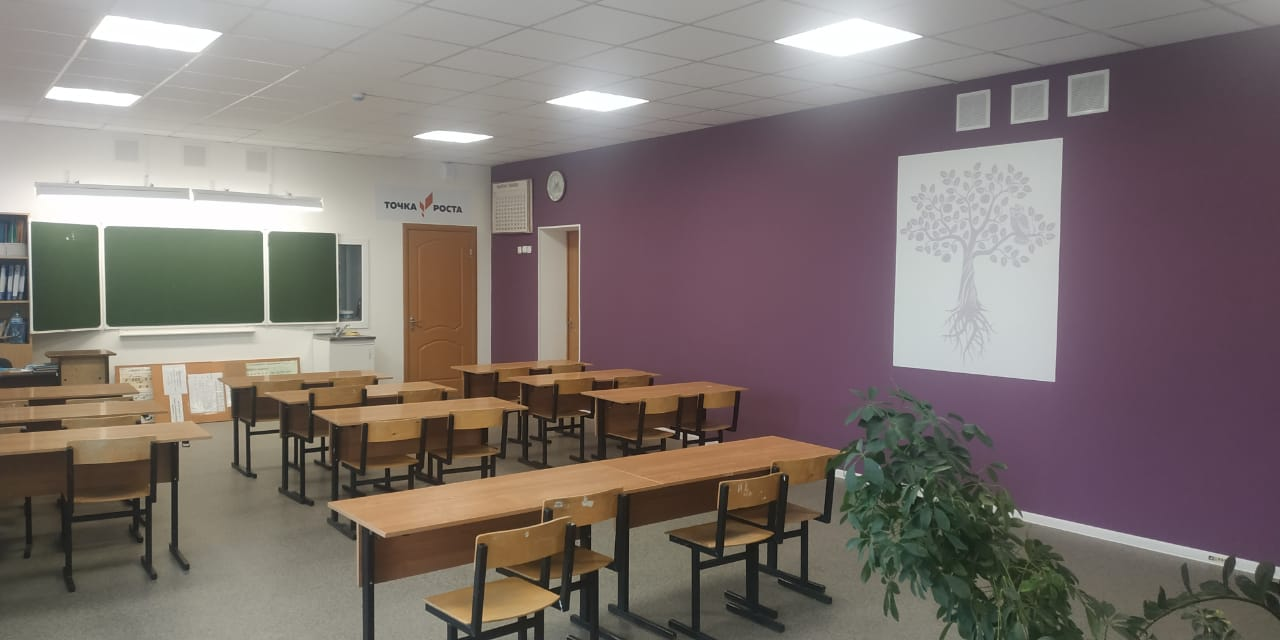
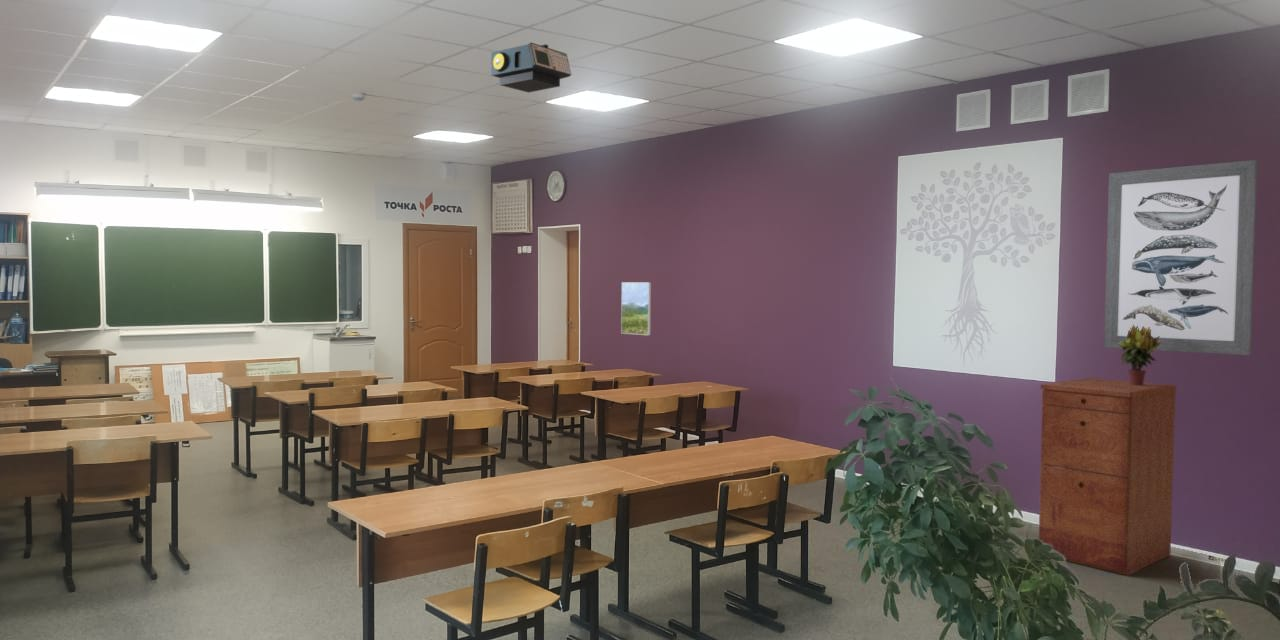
+ projector [490,42,572,94]
+ potted plant [1119,325,1161,386]
+ filing cabinet [1038,377,1177,576]
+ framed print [620,281,652,336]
+ wall art [1103,159,1259,356]
